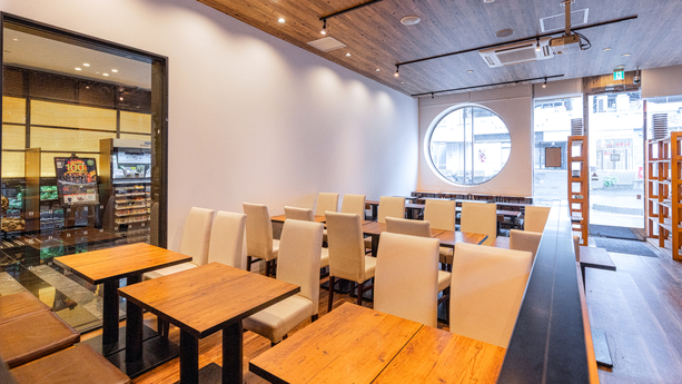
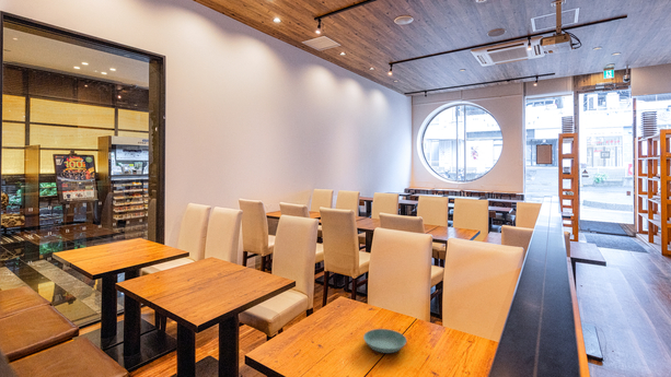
+ saucer [362,328,407,354]
